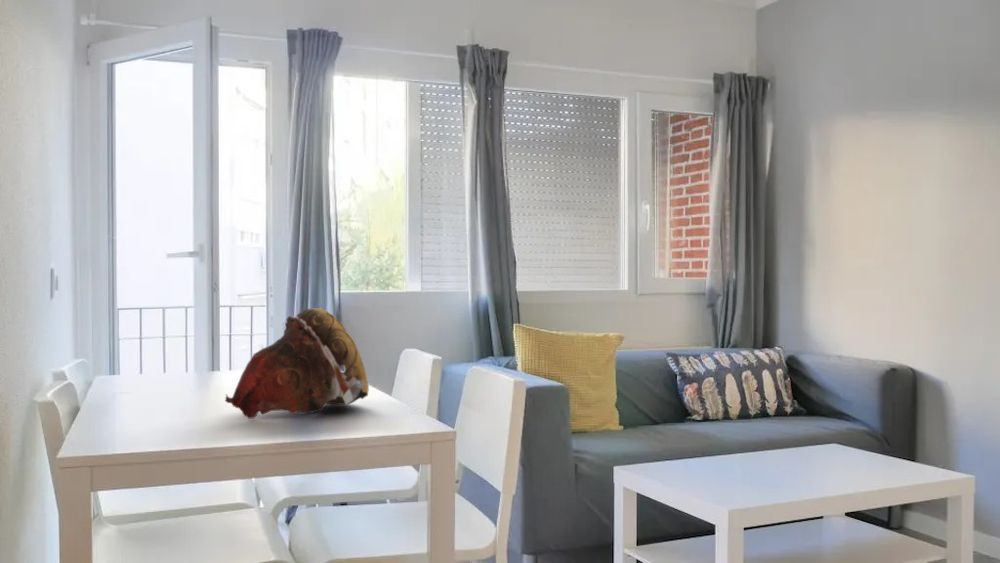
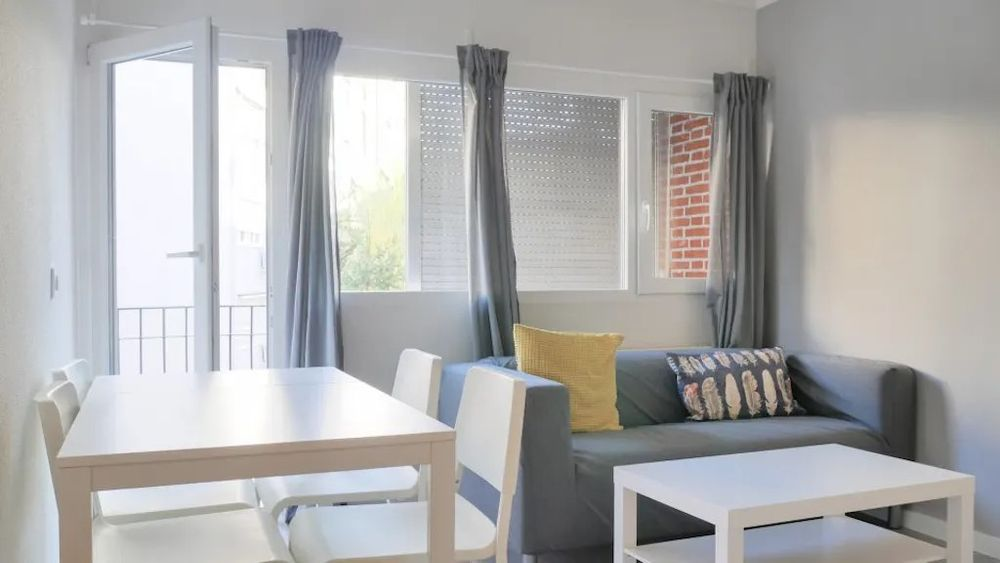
- decorative bowl [224,307,370,420]
